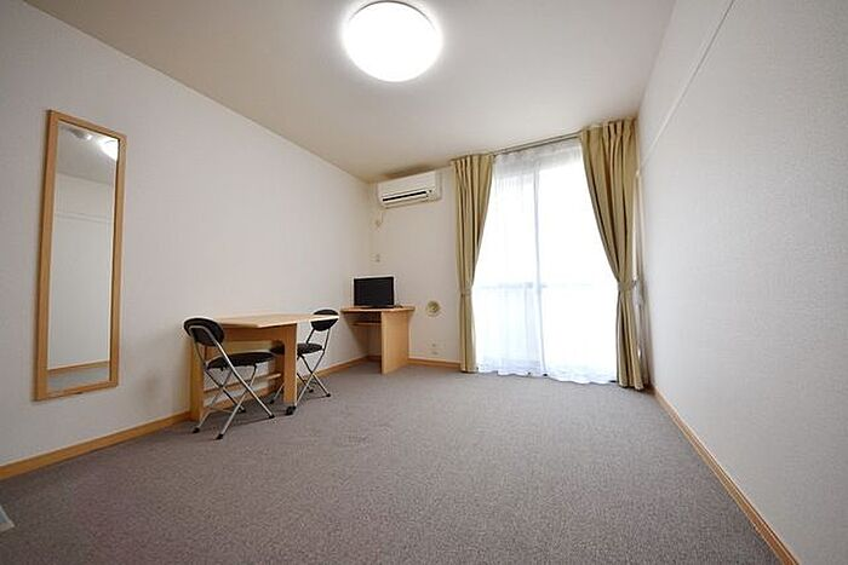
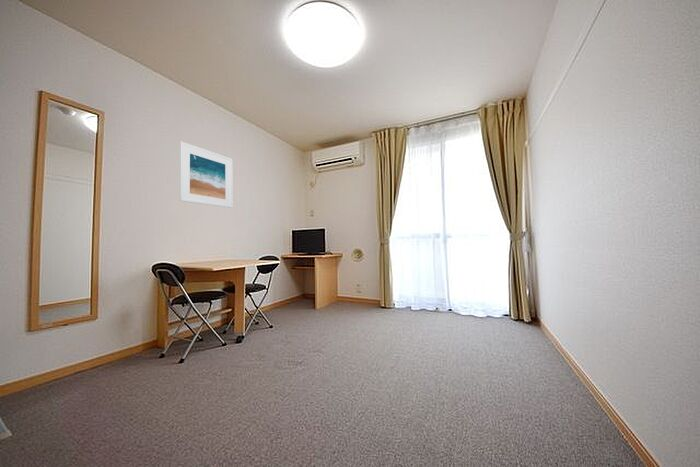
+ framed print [178,141,233,209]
